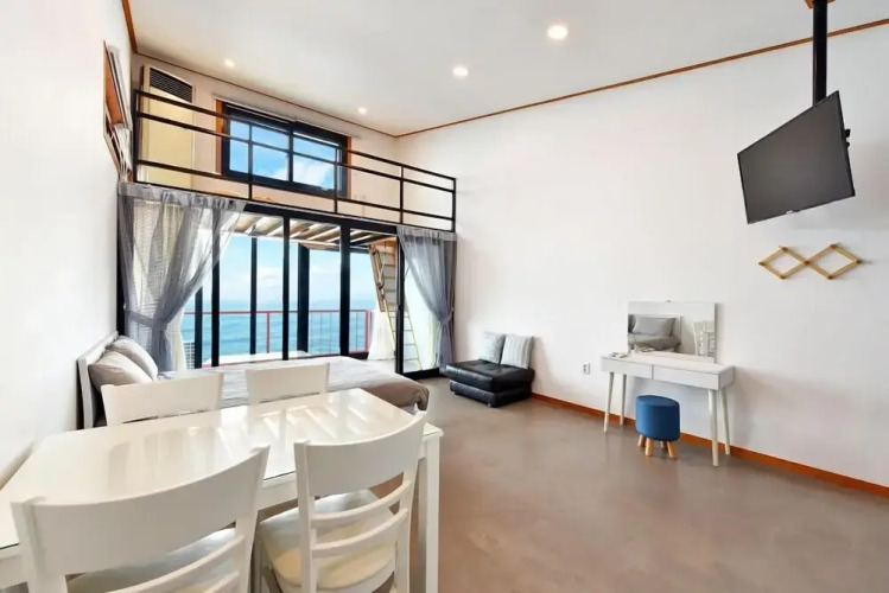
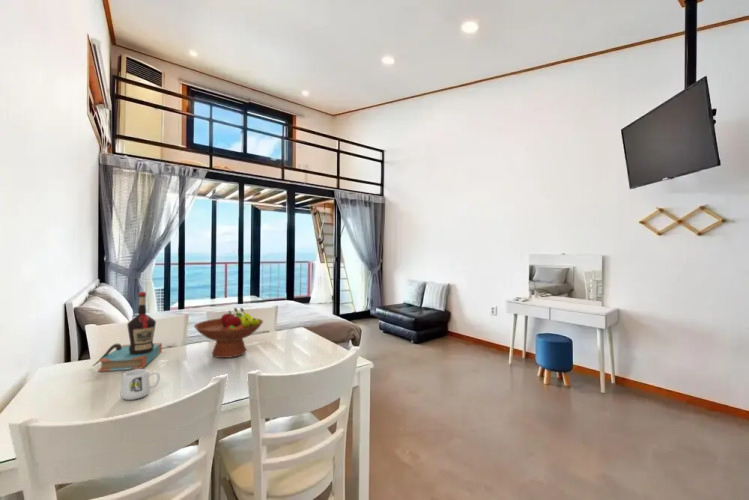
+ bottle [92,291,163,373]
+ fruit bowl [193,307,264,359]
+ mug [119,368,161,401]
